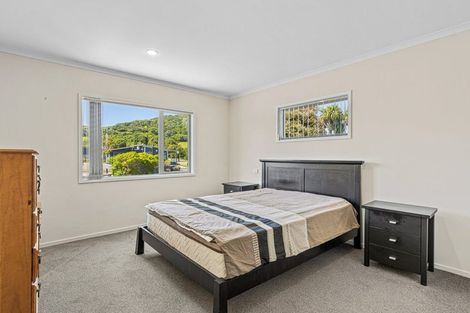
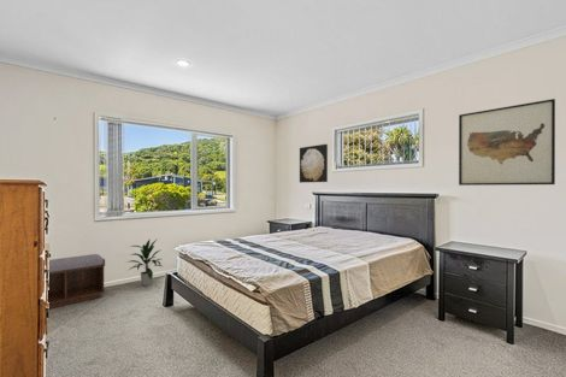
+ wall art [458,98,556,187]
+ bench [48,253,106,310]
+ wall art [299,143,329,184]
+ indoor plant [126,237,165,287]
